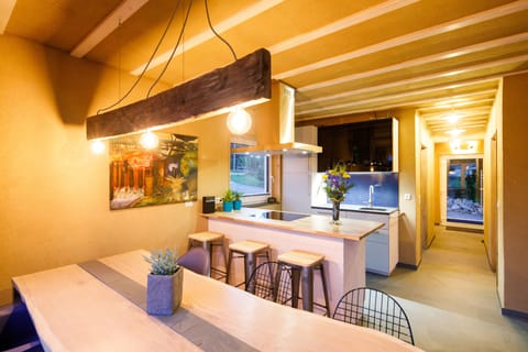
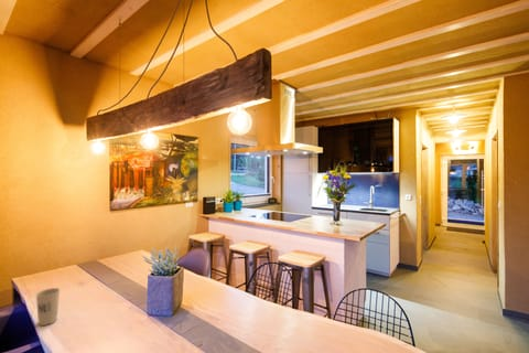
+ cup [35,287,61,327]
